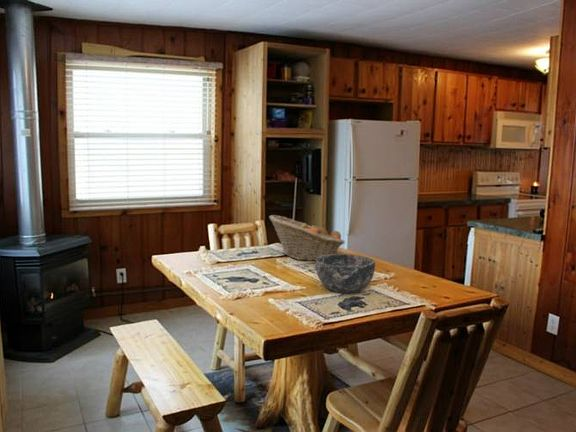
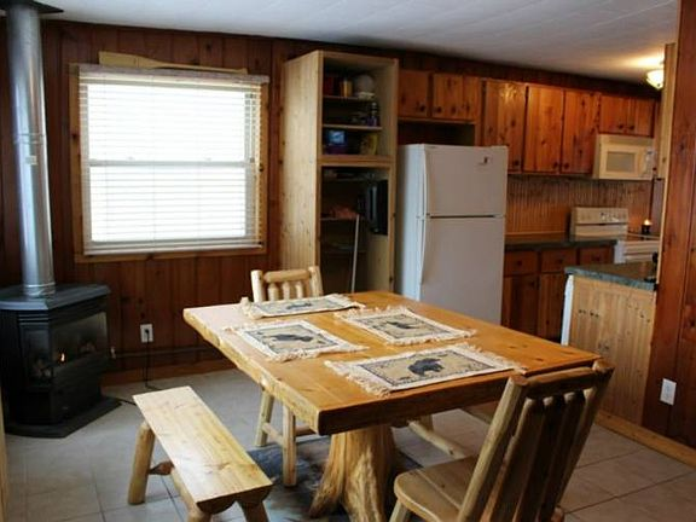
- fruit basket [268,214,346,262]
- bowl [315,253,376,294]
